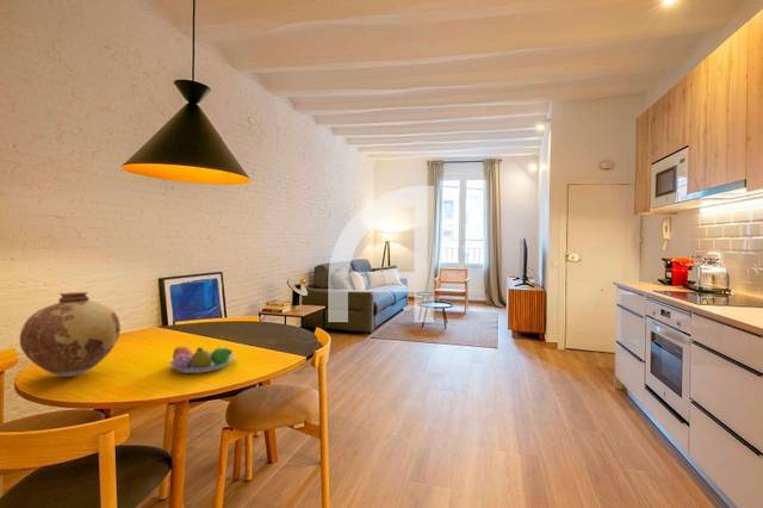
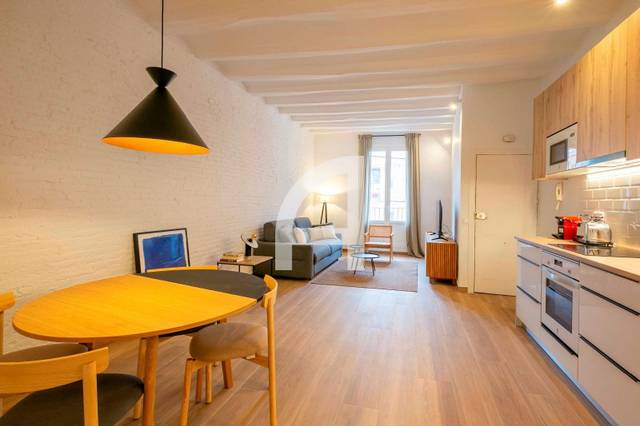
- fruit bowl [168,345,236,374]
- vase [19,291,122,378]
